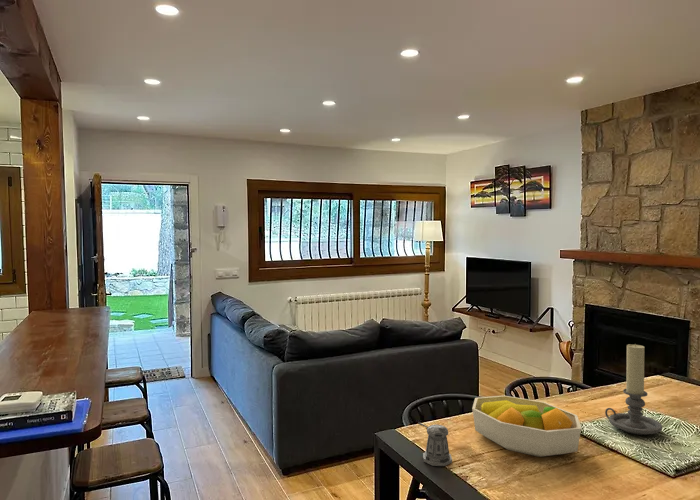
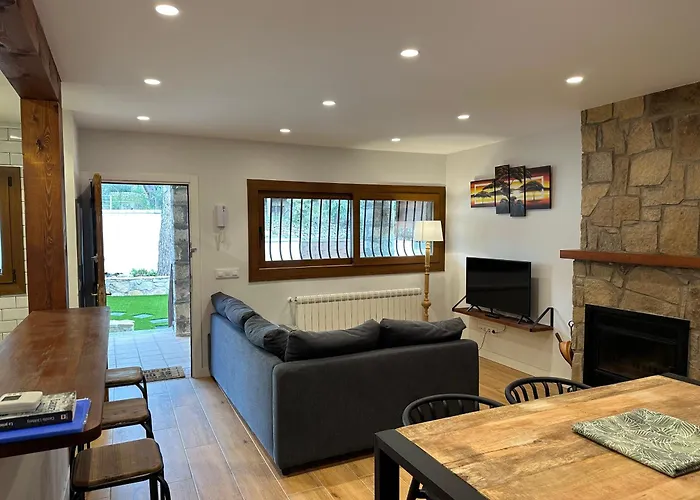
- pepper shaker [417,421,453,467]
- candle holder [604,343,663,436]
- fruit bowl [471,395,582,458]
